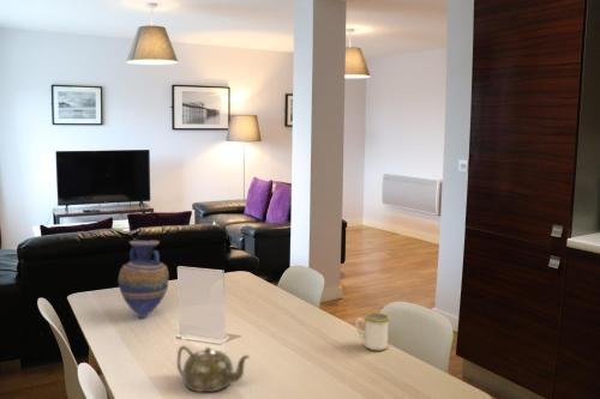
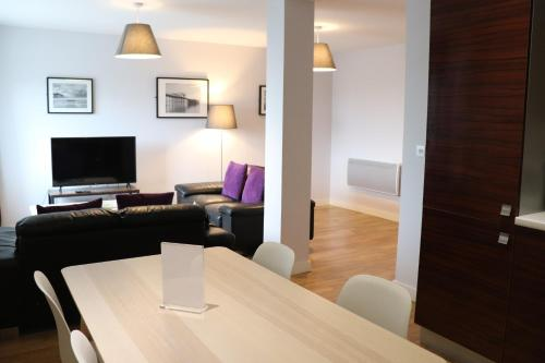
- vase [118,240,170,319]
- teapot [176,345,251,393]
- mug [354,312,391,352]
